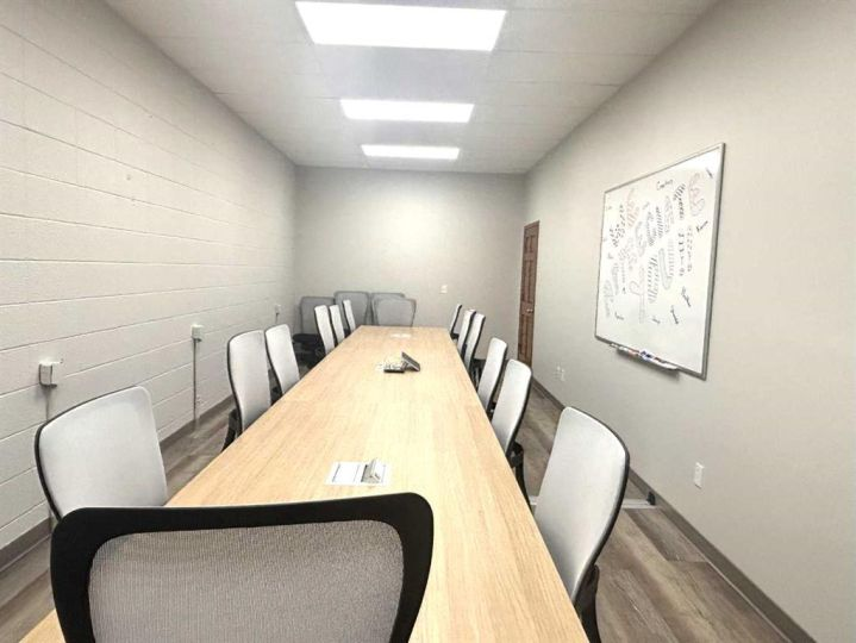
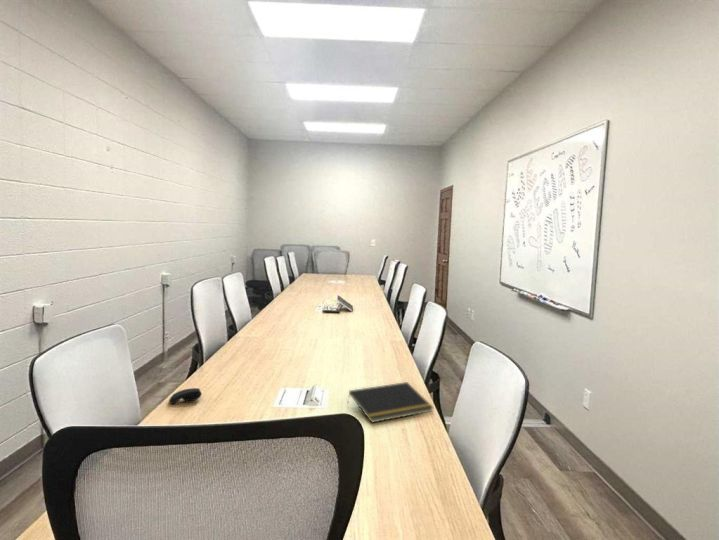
+ computer mouse [168,387,203,405]
+ notepad [346,381,435,424]
